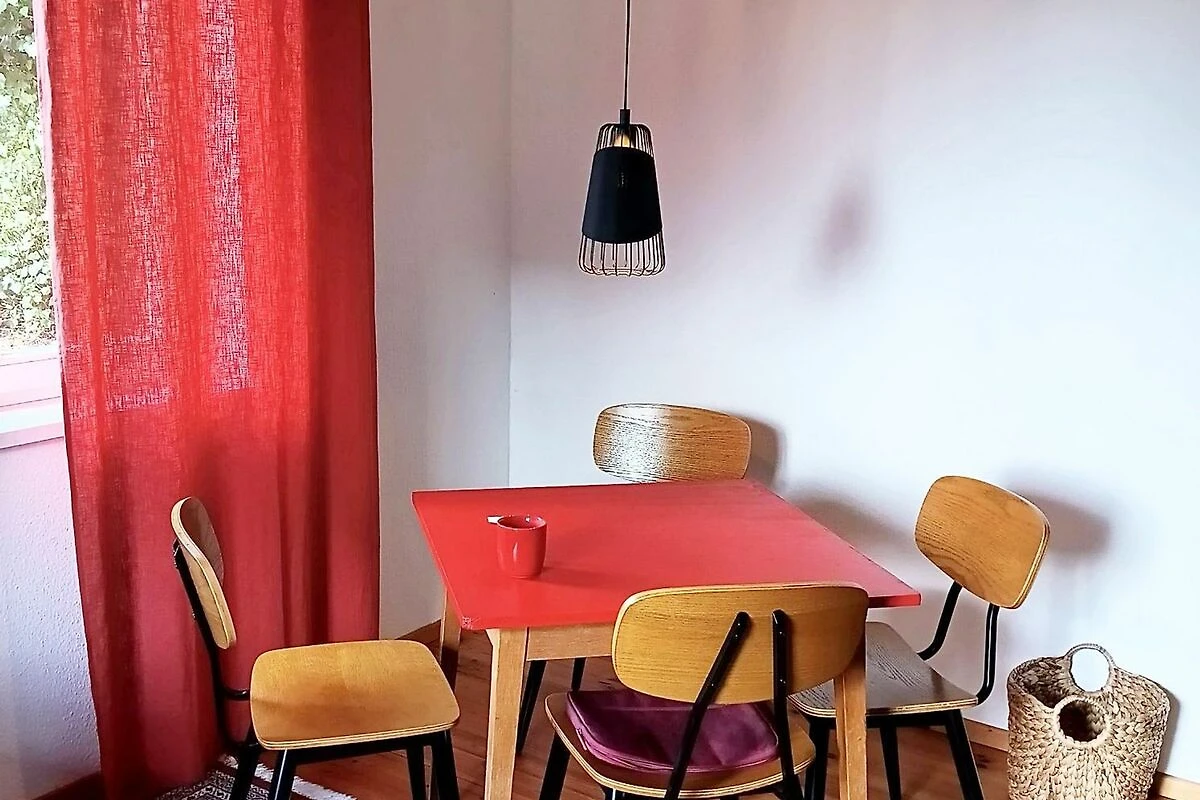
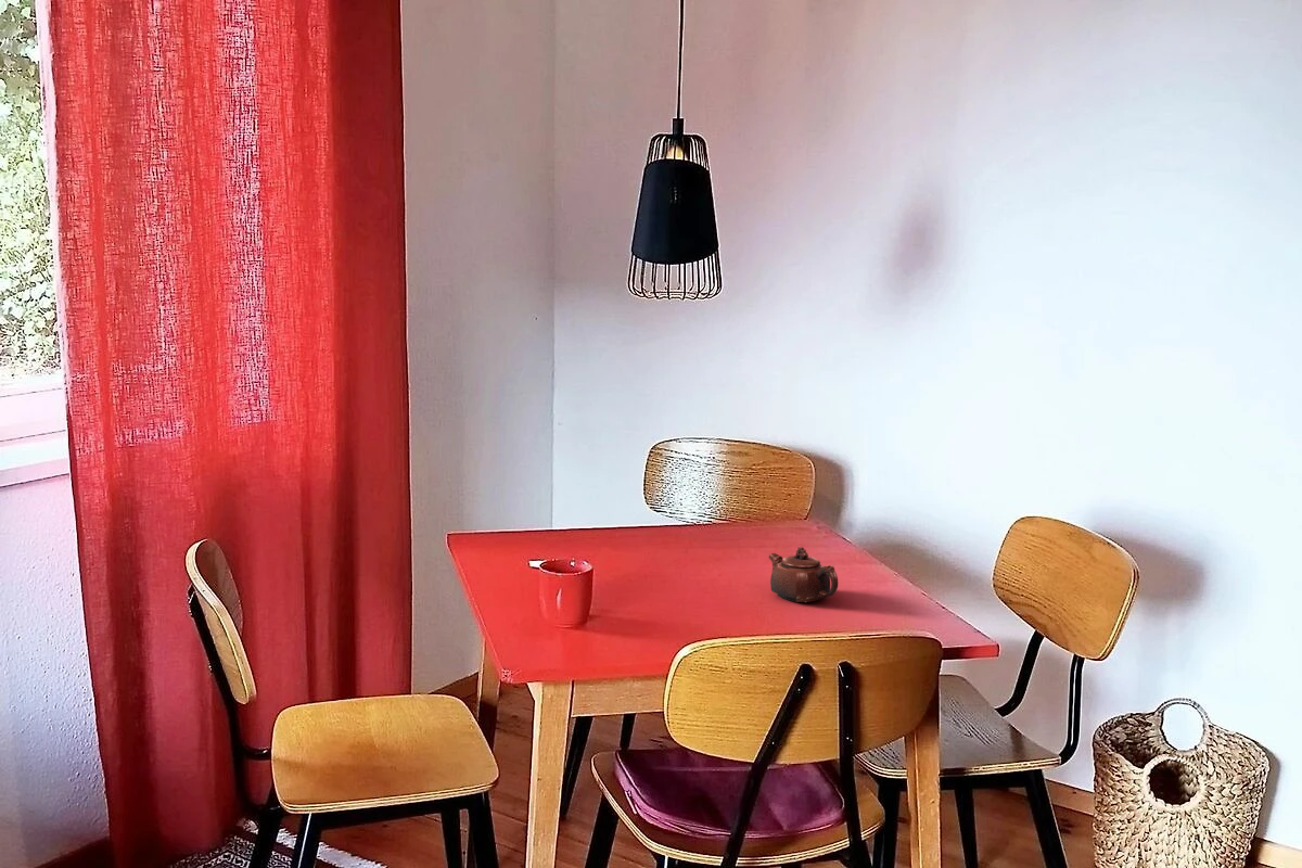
+ teapot [767,546,839,603]
